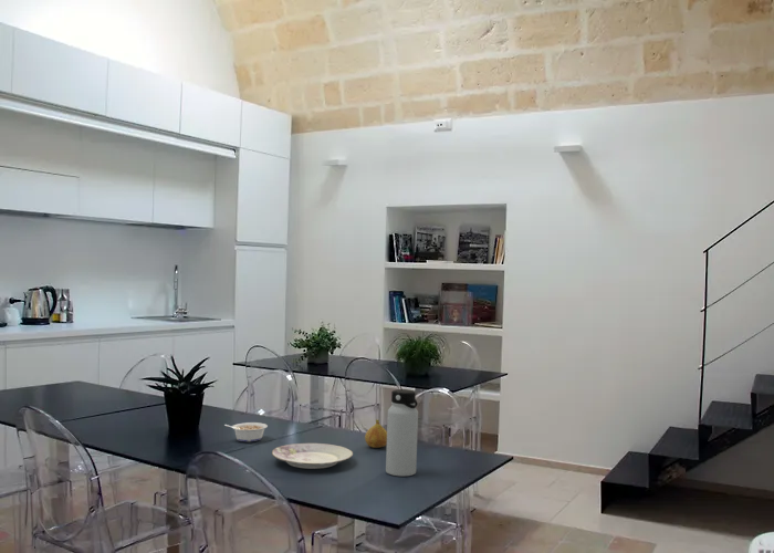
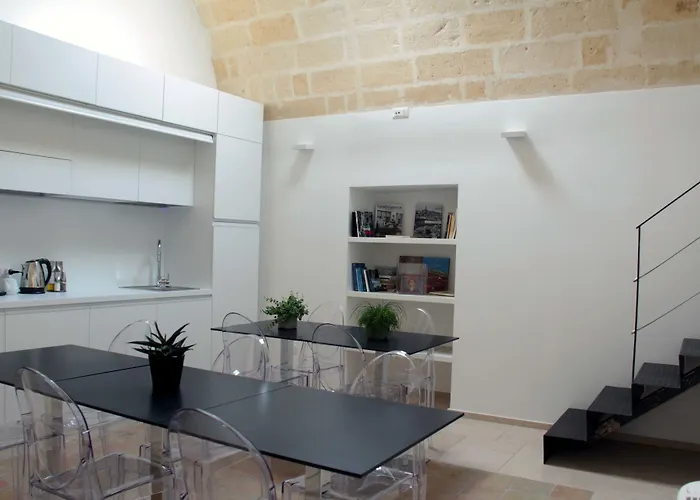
- plate [271,442,354,470]
- water bottle [385,388,419,477]
- legume [223,421,269,442]
- fruit [364,419,387,449]
